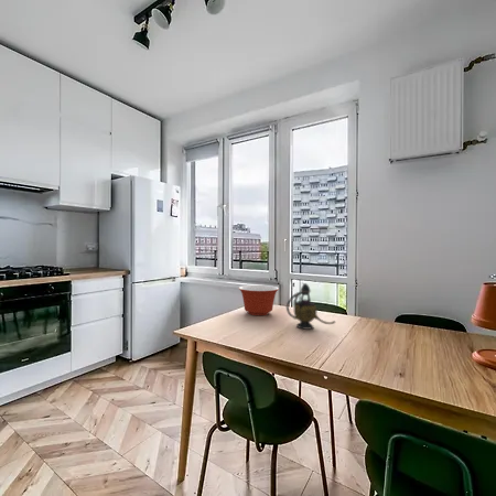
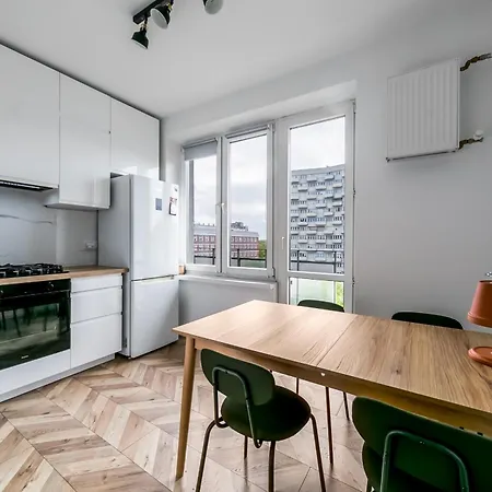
- teapot [285,282,336,331]
- mixing bowl [238,284,280,316]
